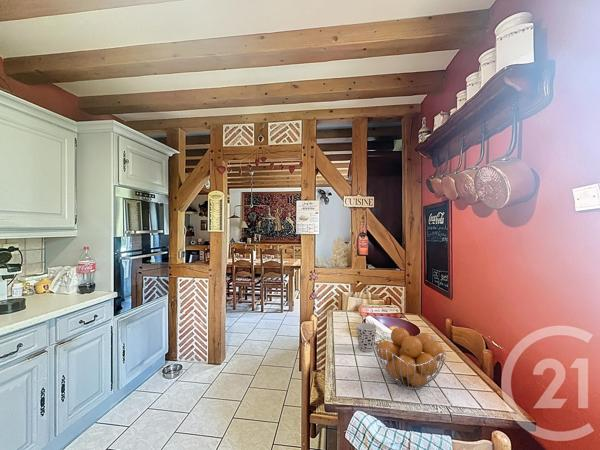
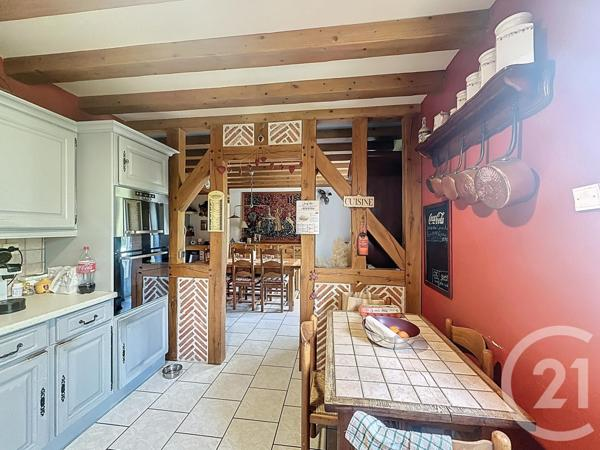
- cup [355,322,378,353]
- fruit basket [374,326,447,391]
